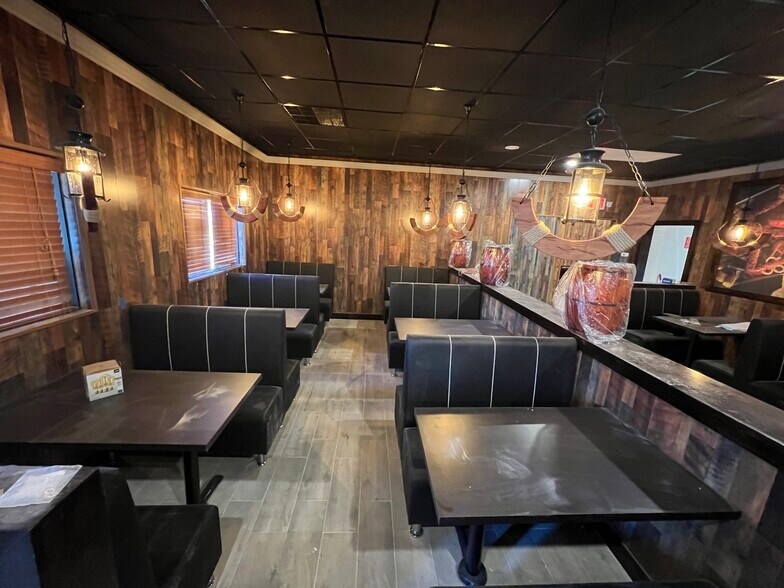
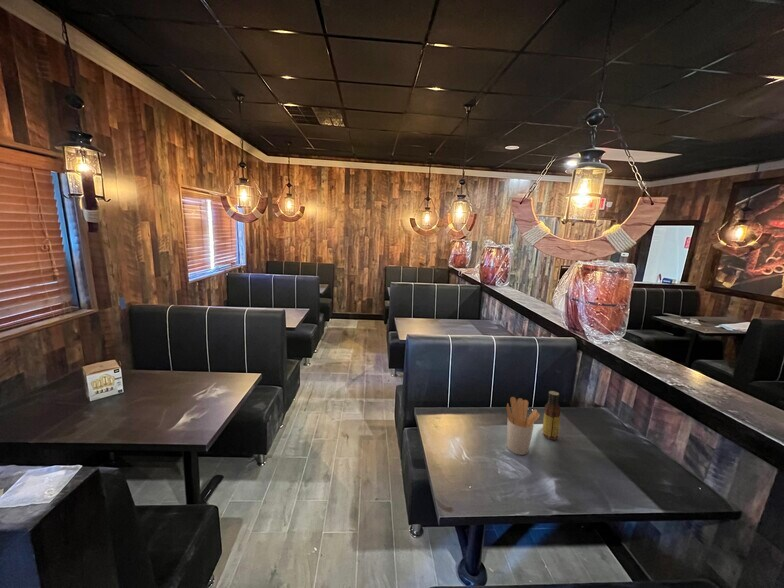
+ utensil holder [506,396,541,456]
+ sauce bottle [542,390,562,441]
